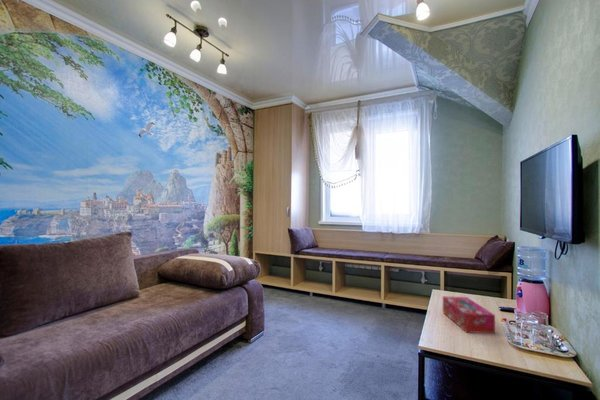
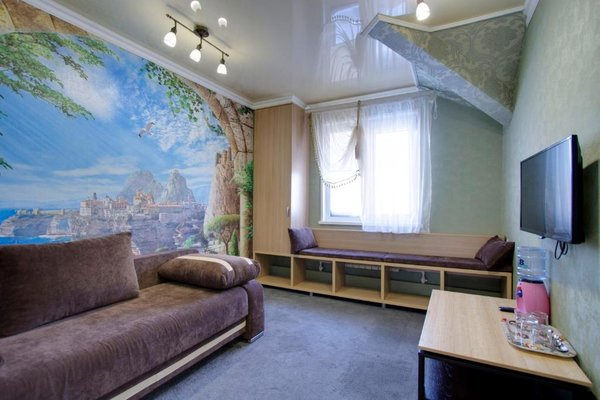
- tissue box [442,295,496,334]
